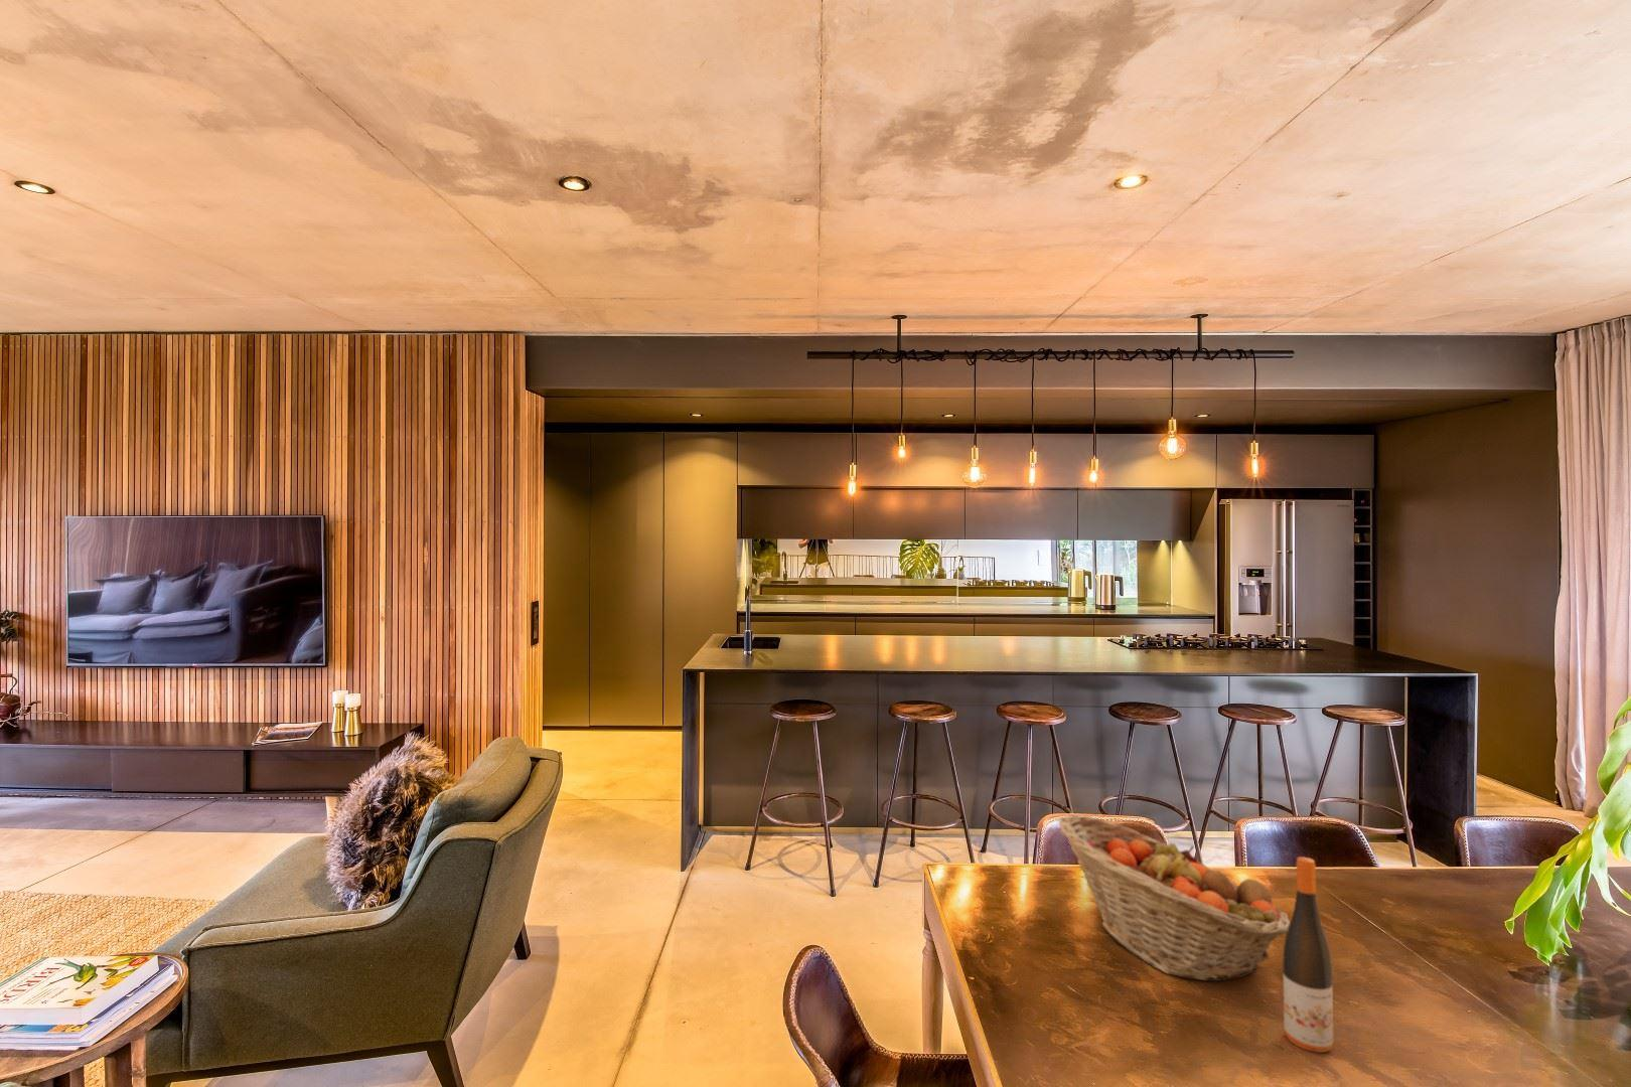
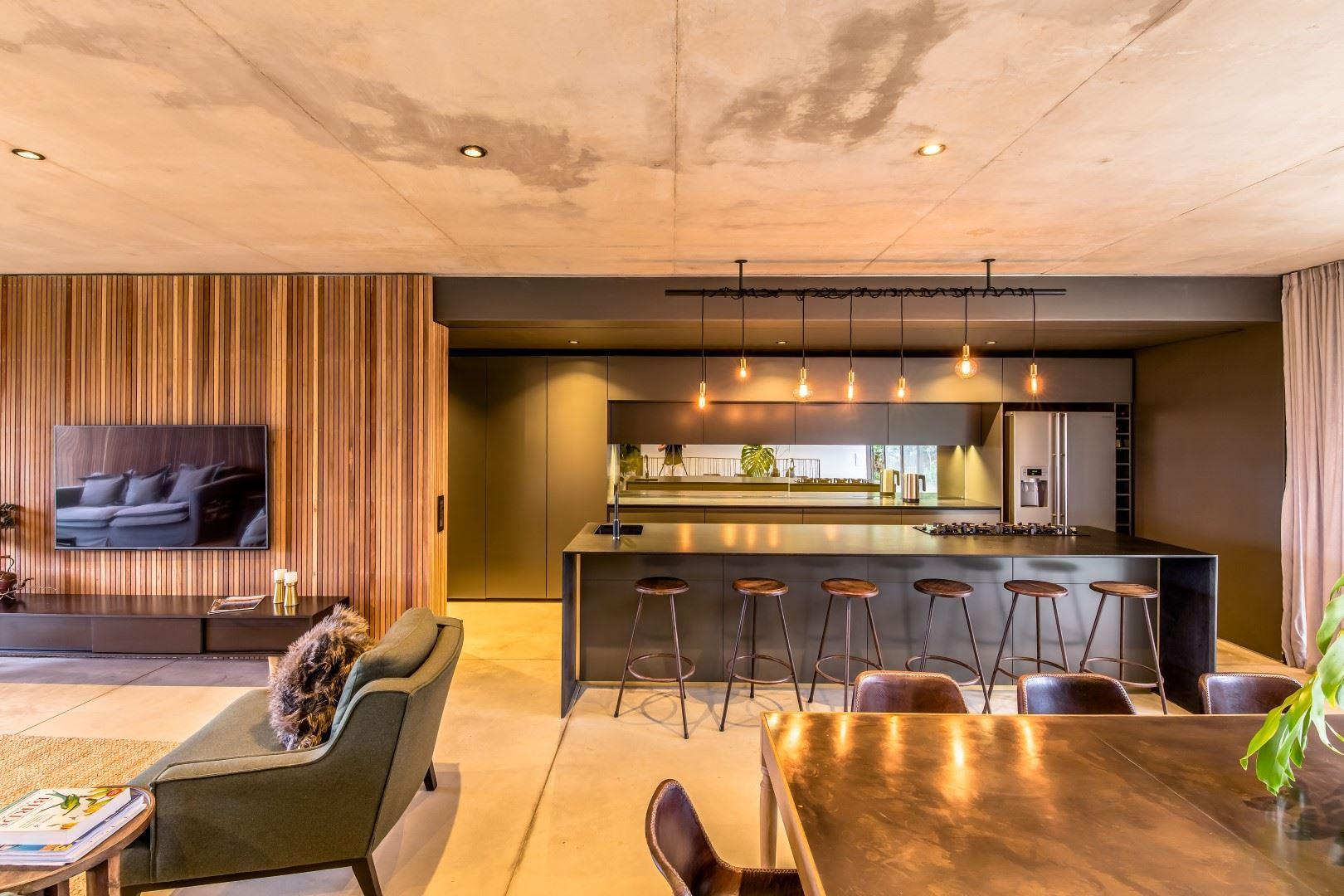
- fruit basket [1058,814,1291,983]
- wine bottle [1282,855,1334,1054]
